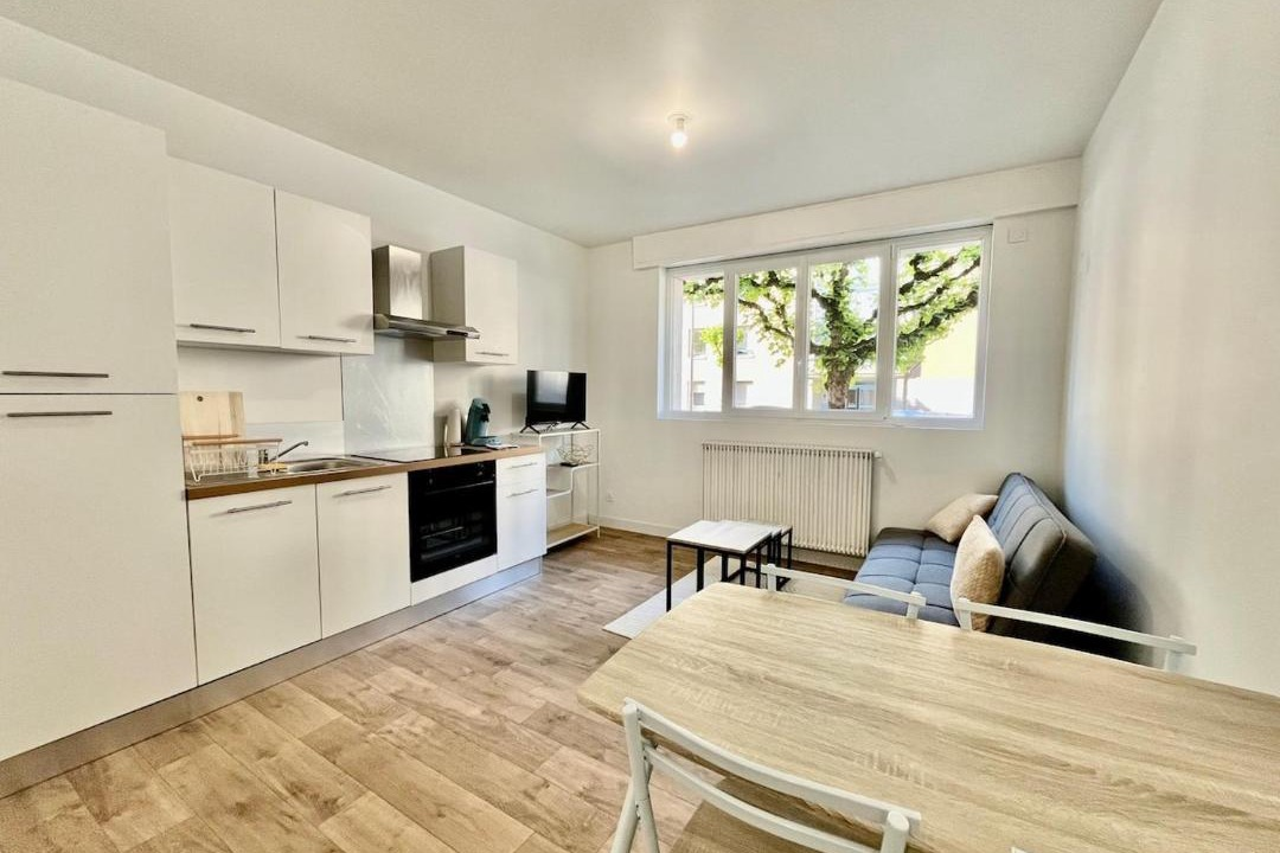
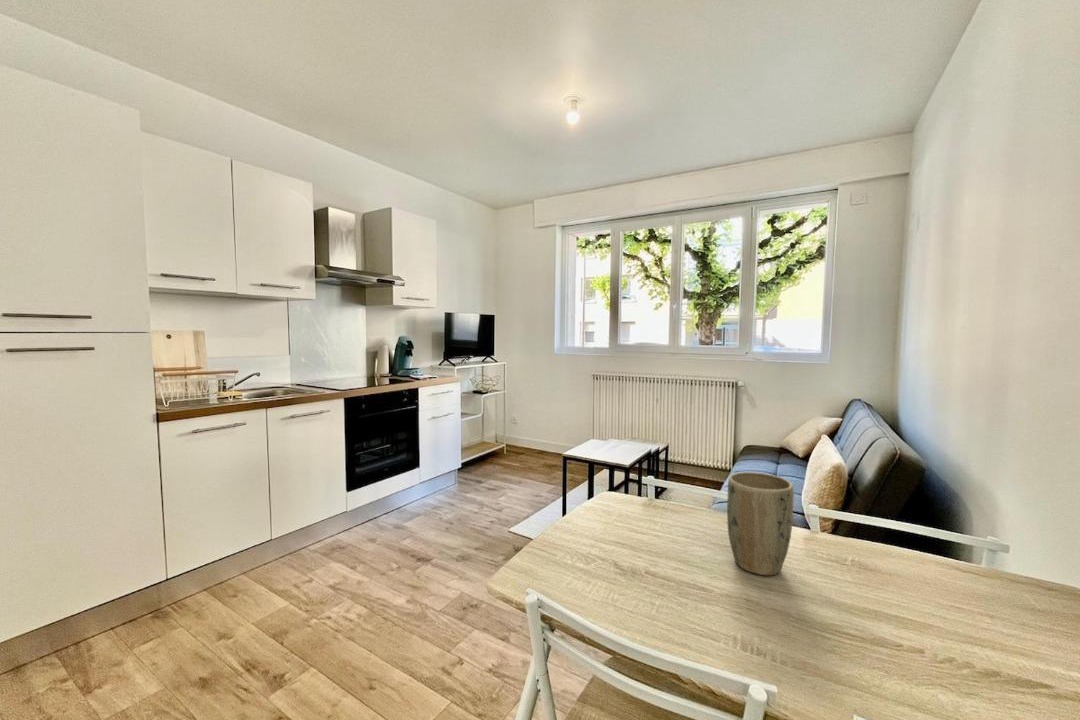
+ plant pot [726,471,795,577]
